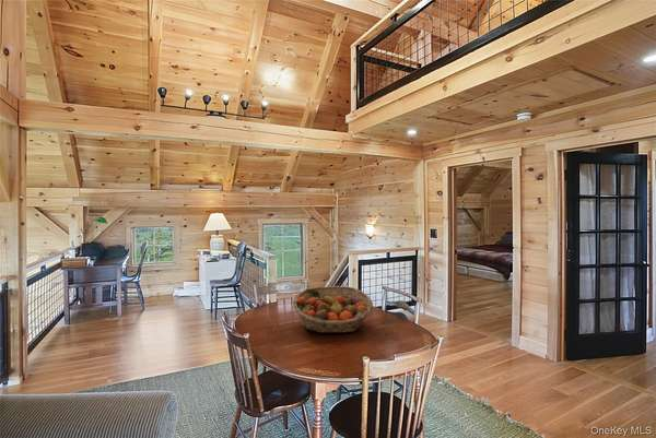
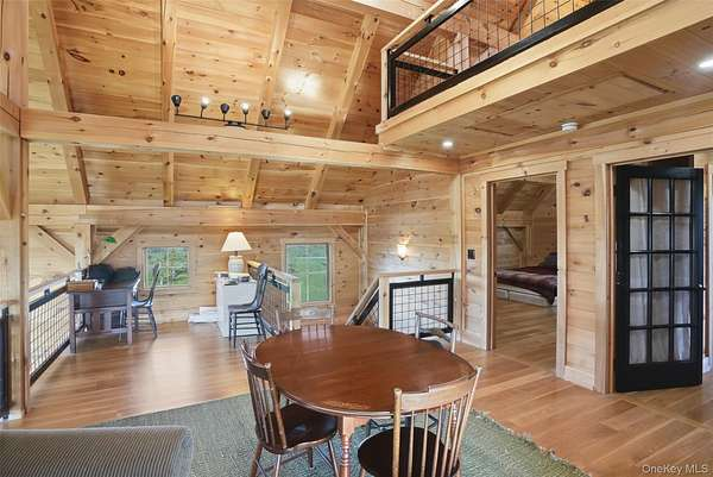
- fruit basket [292,285,374,334]
